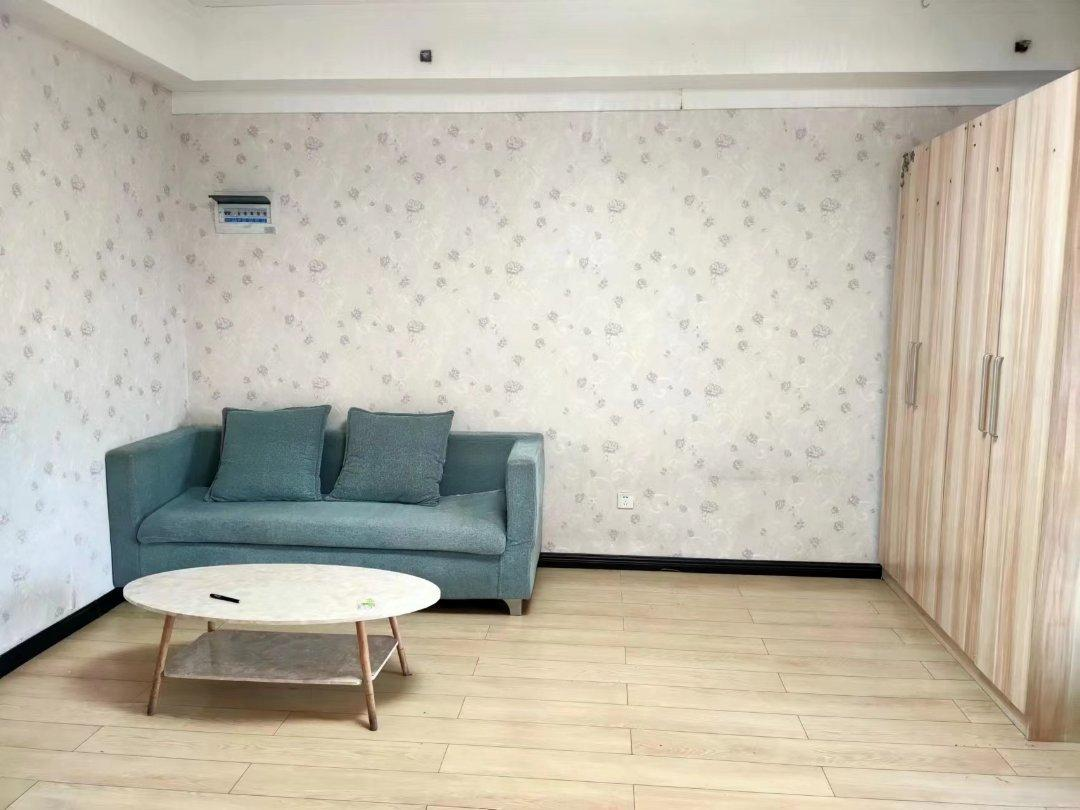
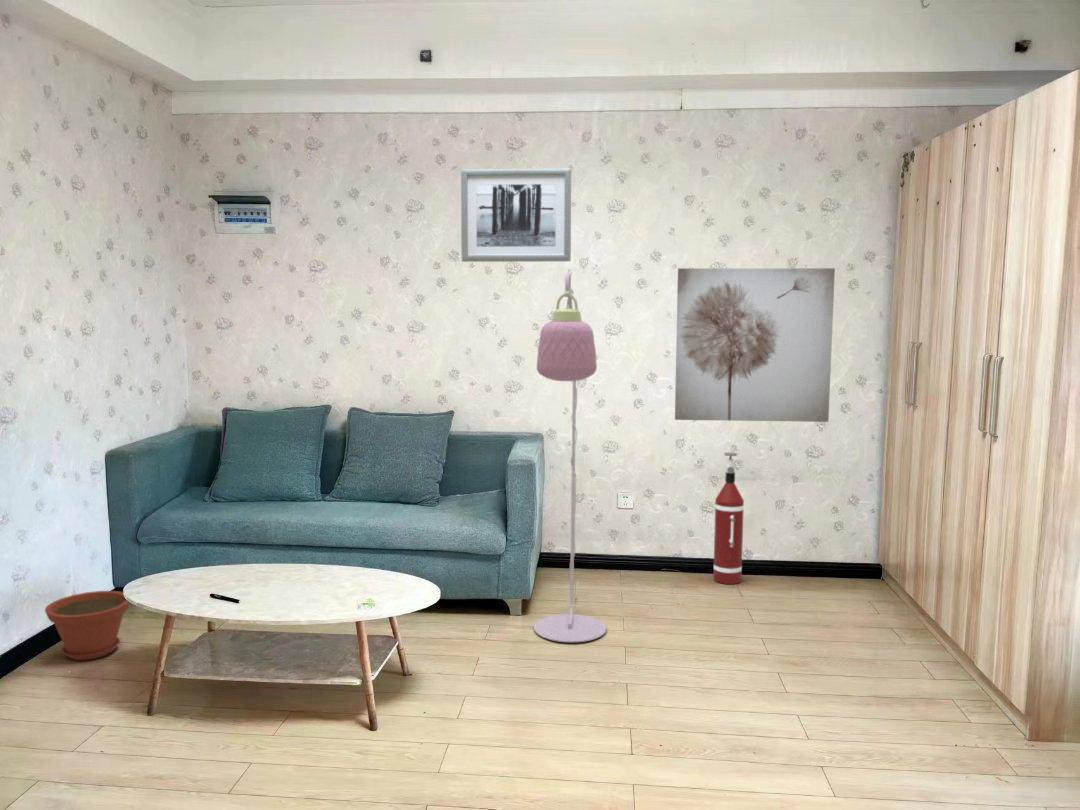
+ wall art [674,267,836,423]
+ plant pot [44,590,131,661]
+ wall art [460,167,572,263]
+ fire extinguisher [712,451,745,585]
+ floor lamp [533,268,607,643]
